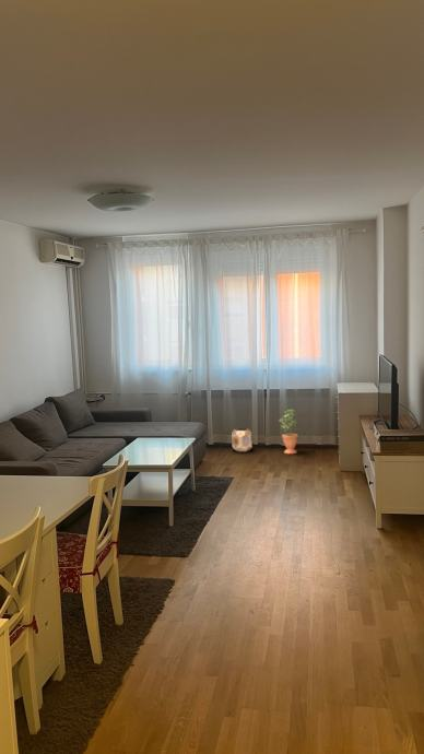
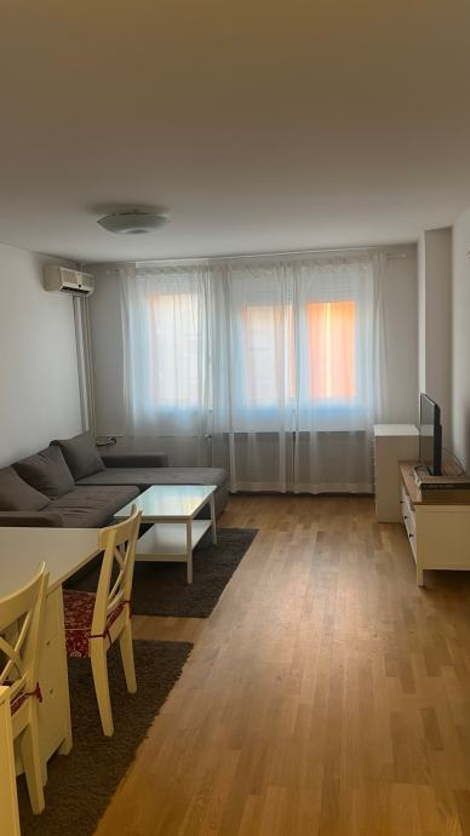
- potted plant [278,408,299,455]
- planter [231,427,254,452]
